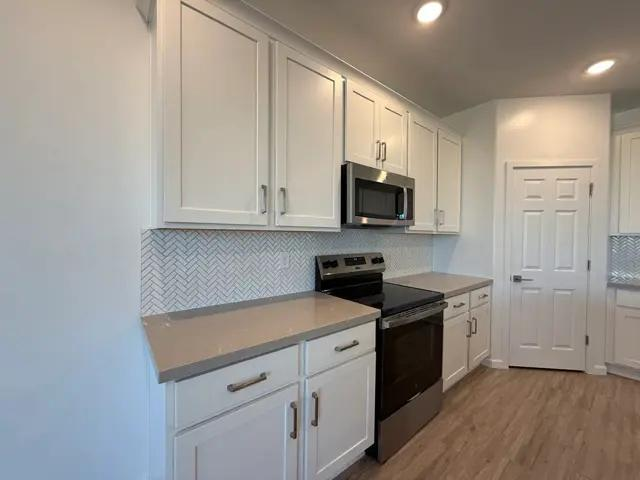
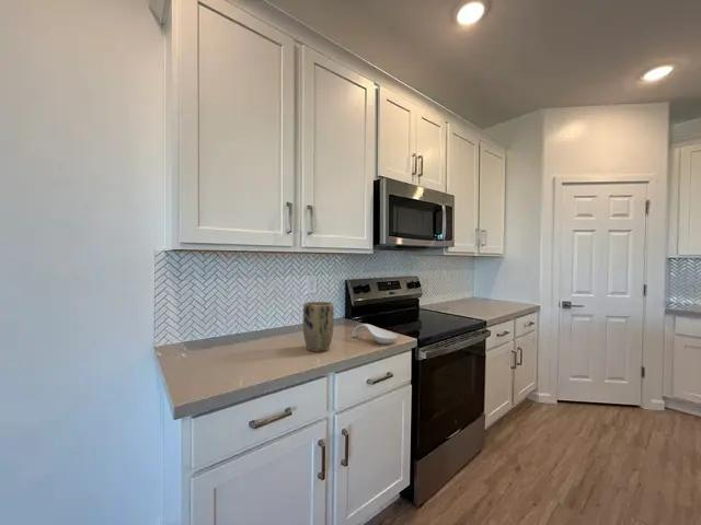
+ spoon rest [352,323,399,345]
+ plant pot [302,301,335,353]
